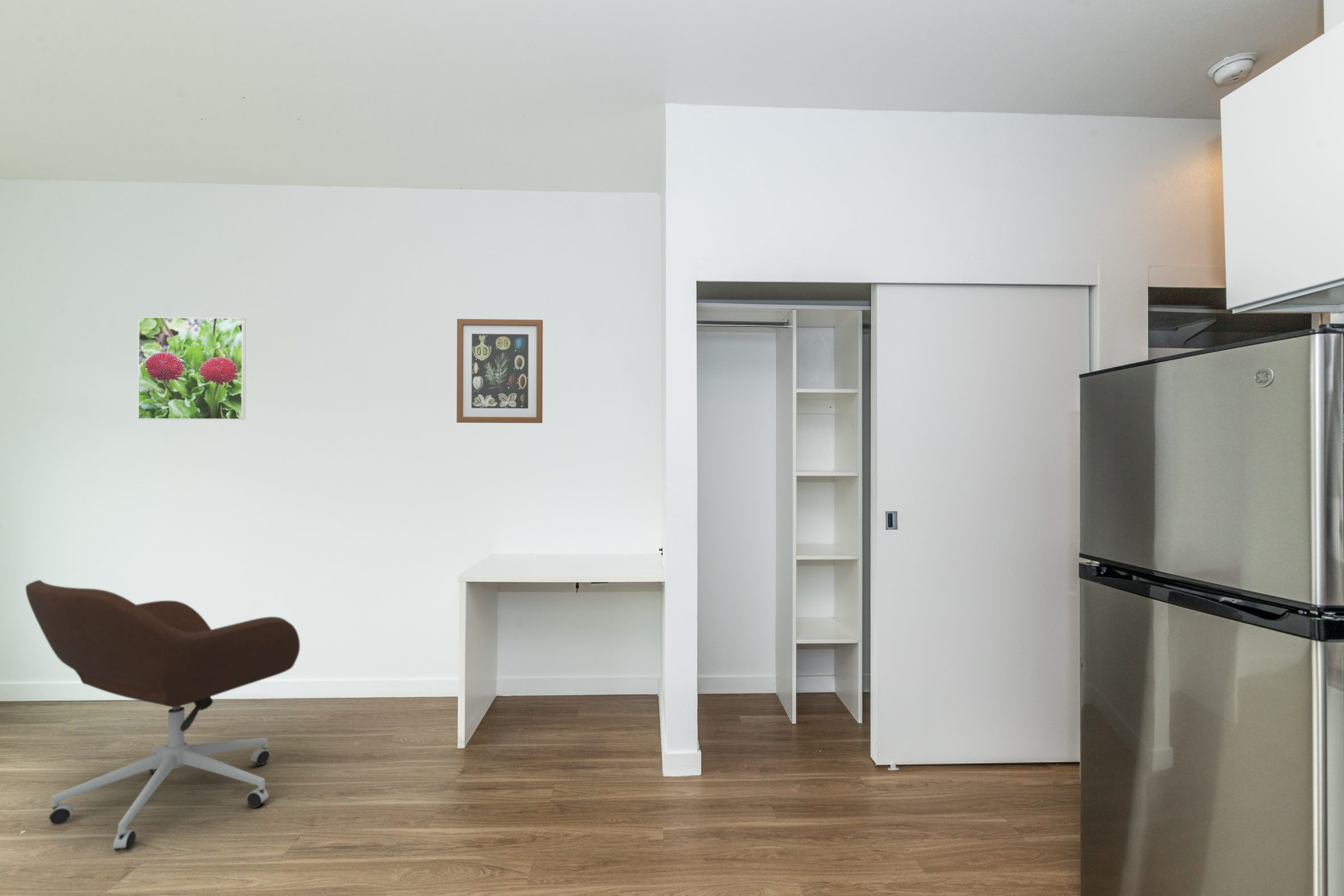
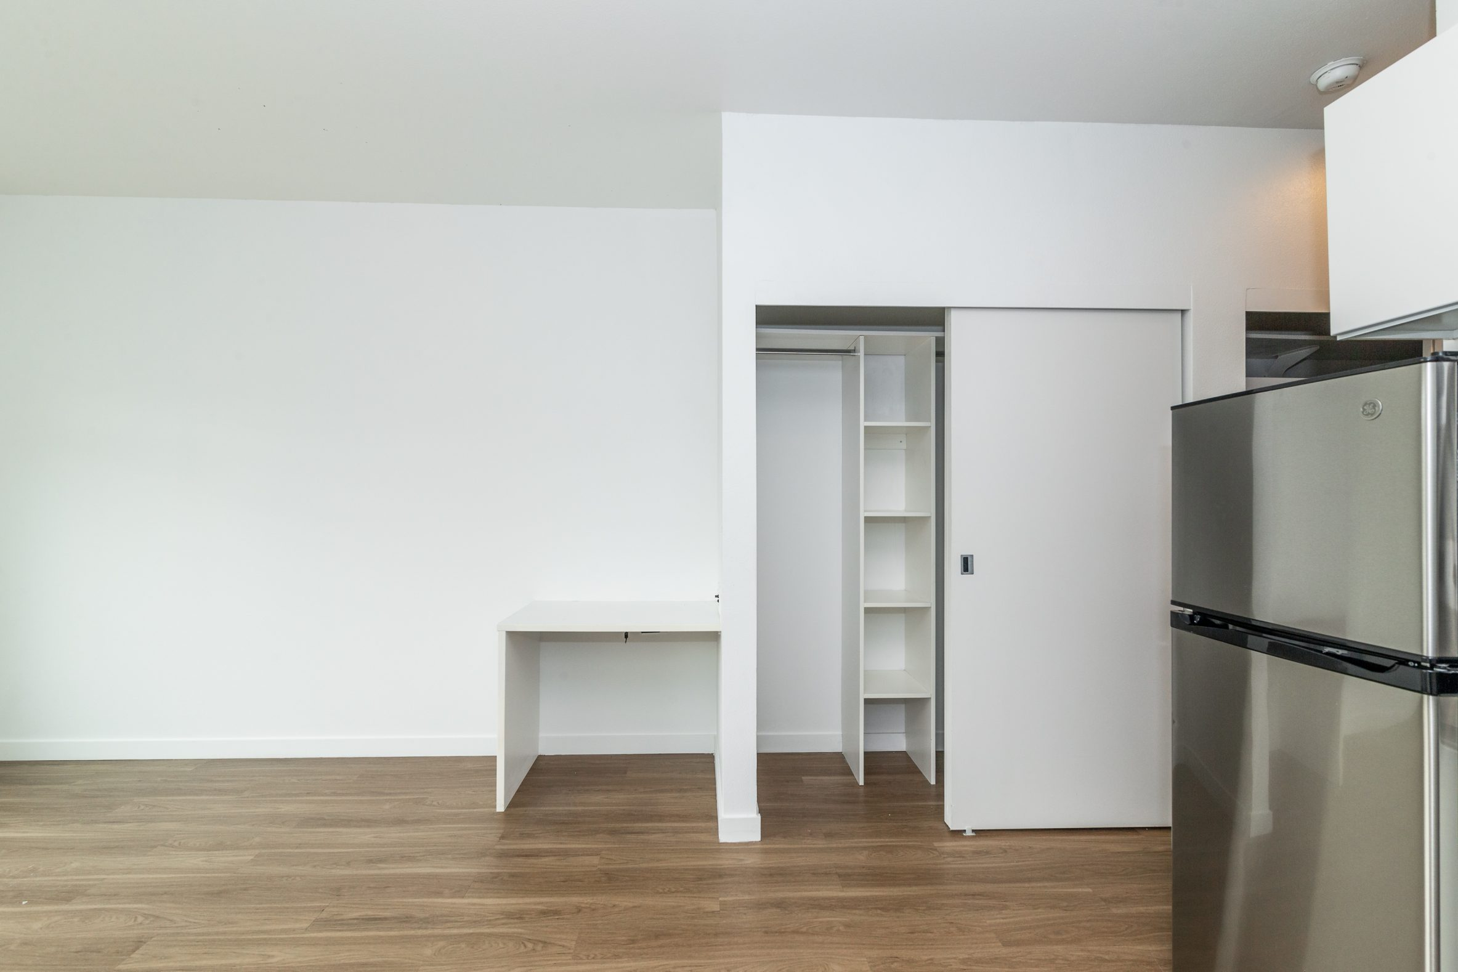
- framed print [137,316,246,420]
- wall art [456,319,543,424]
- office chair [25,580,300,852]
